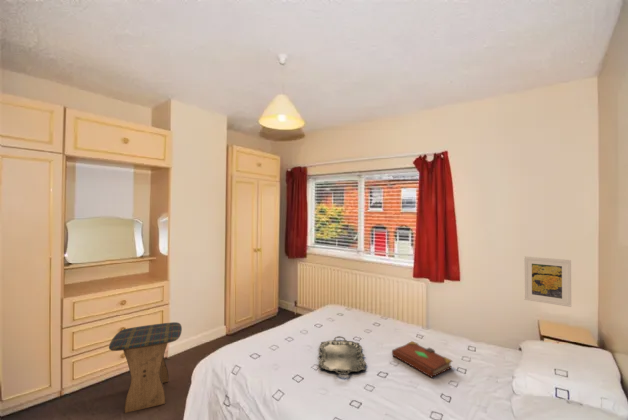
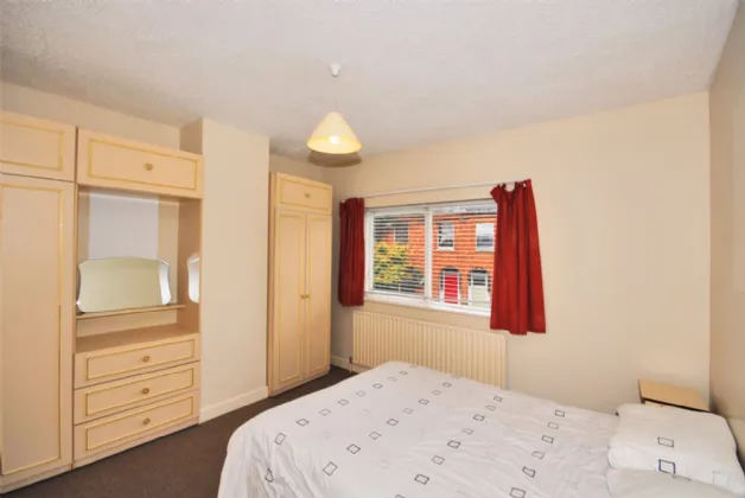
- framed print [523,255,572,308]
- serving tray [318,335,367,376]
- book [391,340,453,379]
- stool [108,321,183,414]
